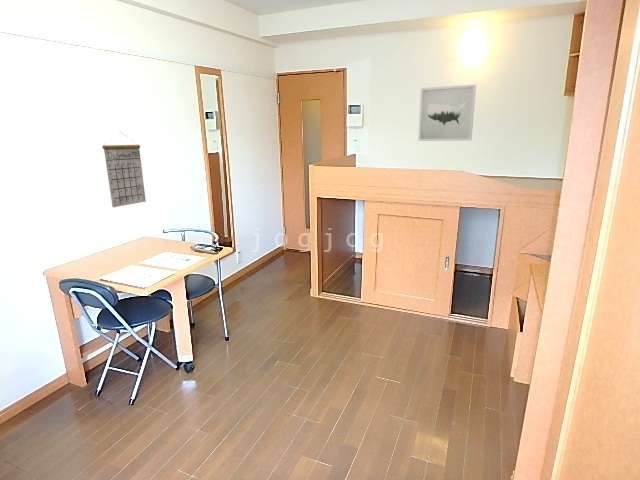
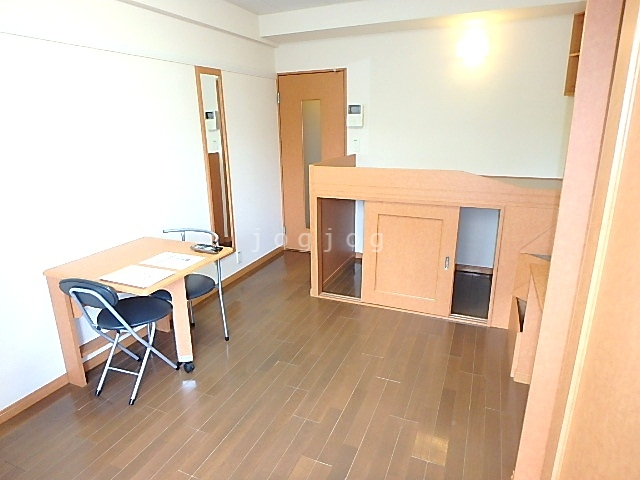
- wall art [417,84,477,142]
- calendar [101,131,147,208]
